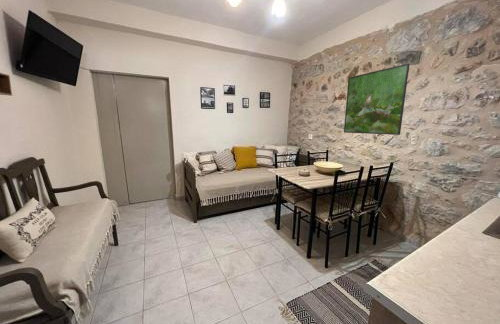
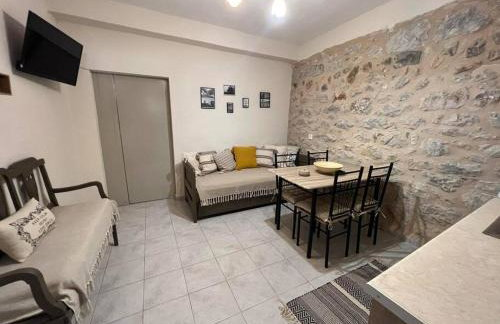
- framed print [343,63,411,136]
